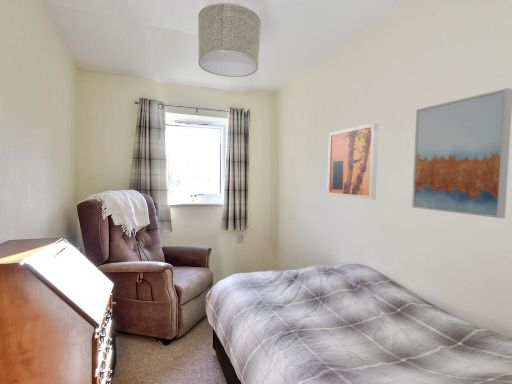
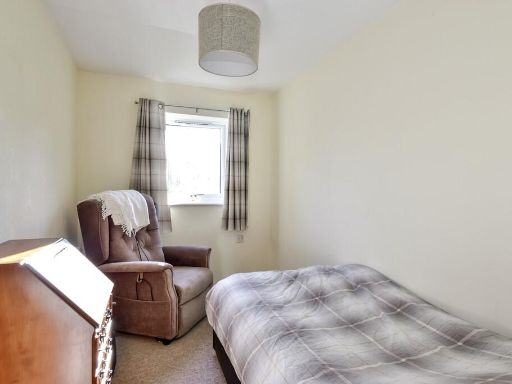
- wall art [411,87,512,219]
- wall art [326,122,380,201]
